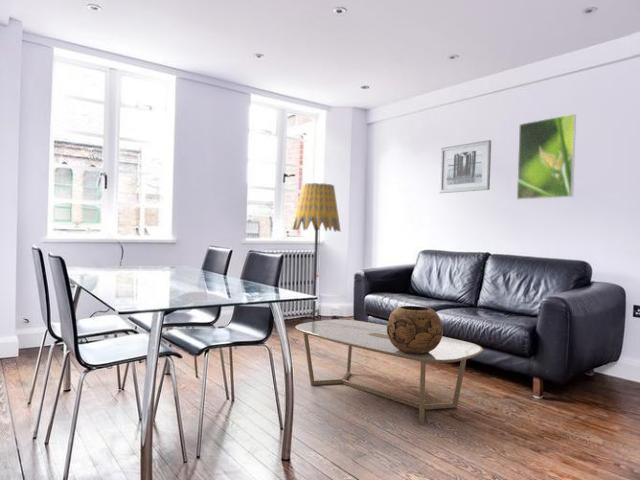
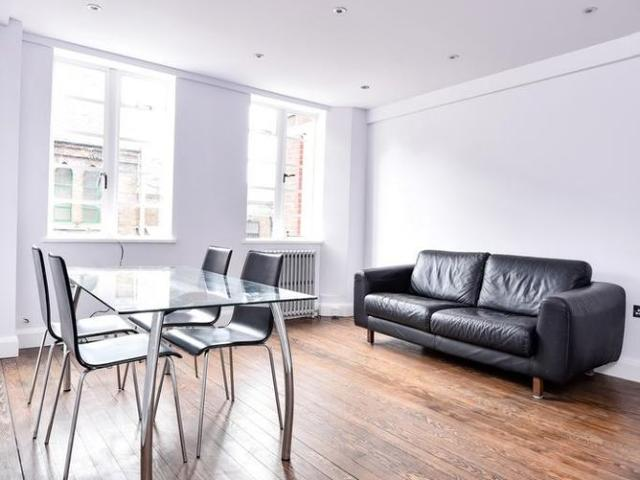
- coffee table [295,318,484,425]
- decorative bowl [386,305,444,354]
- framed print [516,113,577,201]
- floor lamp [292,182,342,324]
- wall art [438,139,492,194]
